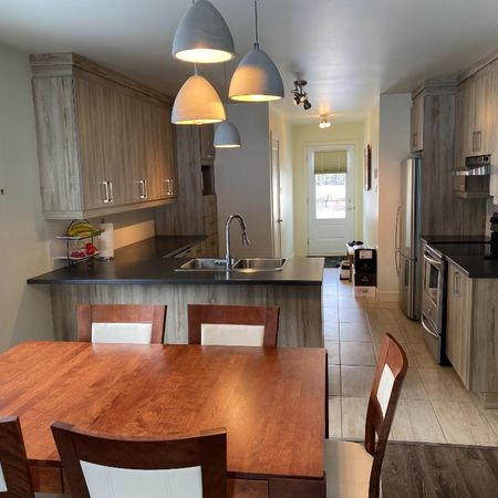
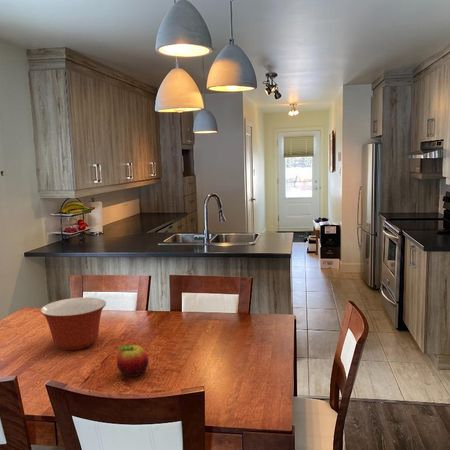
+ mixing bowl [39,296,107,351]
+ fruit [115,344,150,378]
